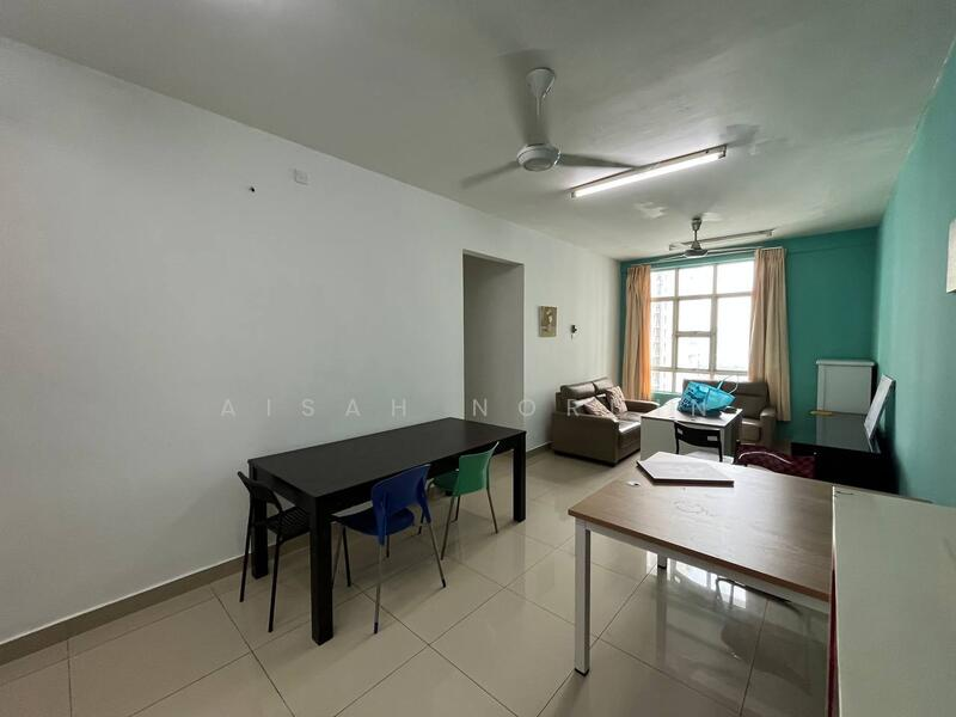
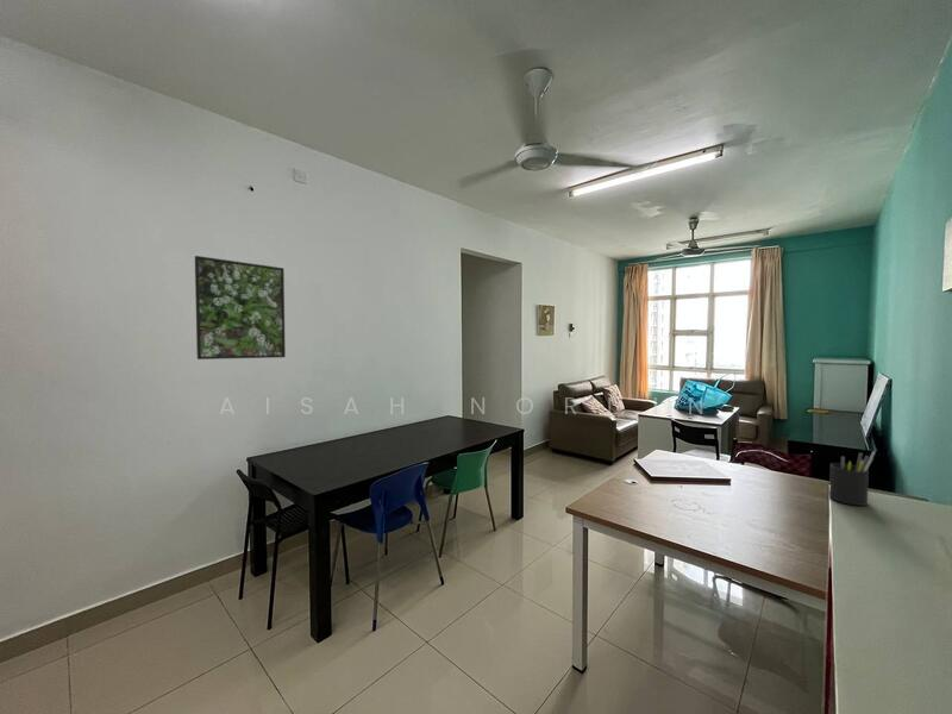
+ pen holder [828,450,877,507]
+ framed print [194,255,287,361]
